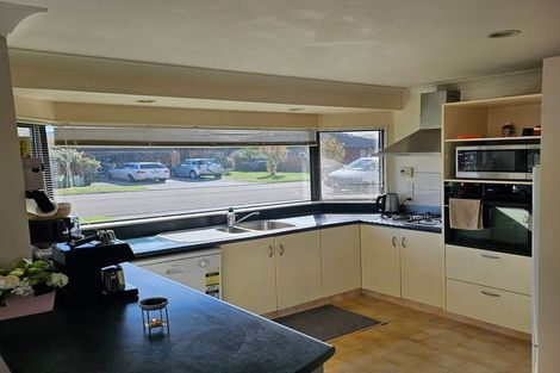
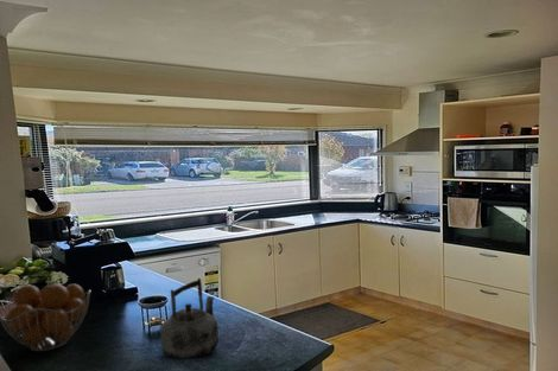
+ fruit basket [0,282,91,352]
+ kettle [159,277,220,360]
